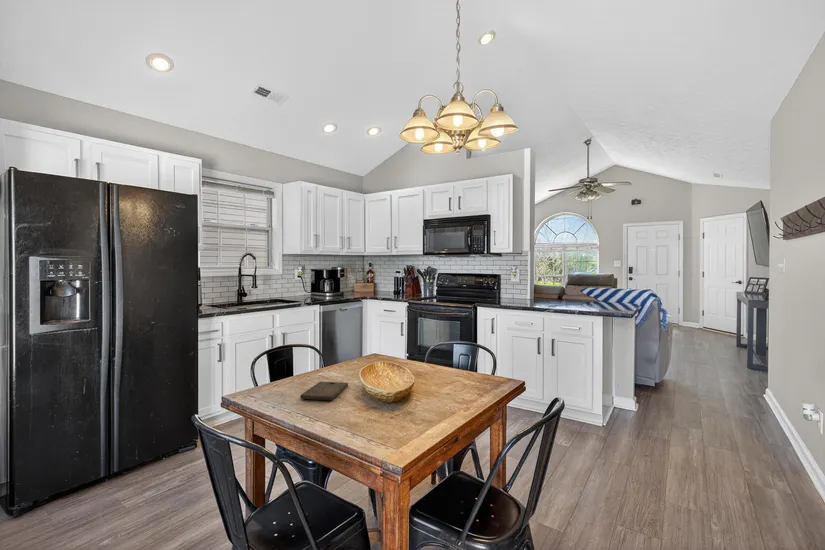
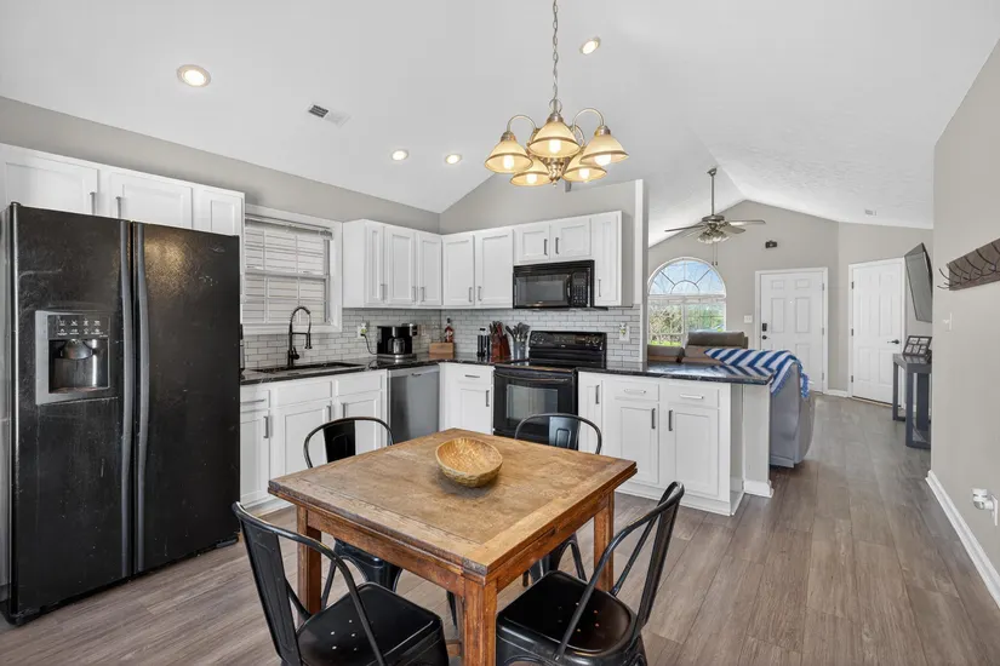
- cutting board [299,381,349,401]
